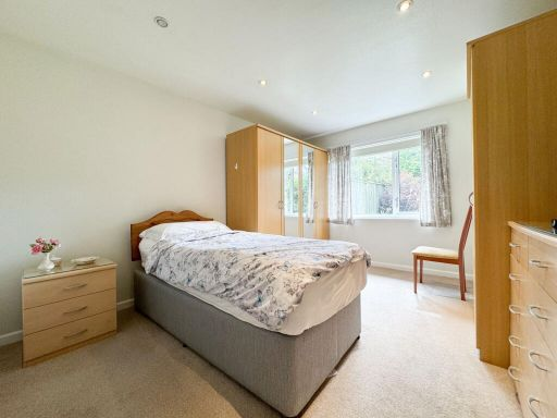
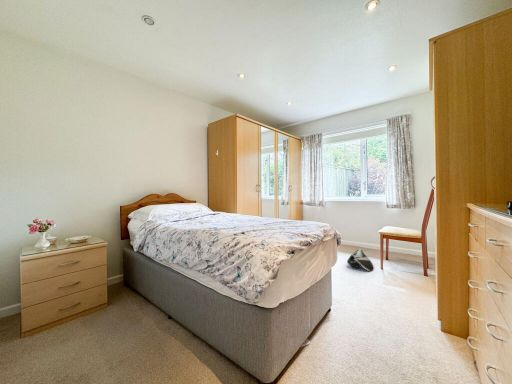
+ bag [346,247,374,273]
